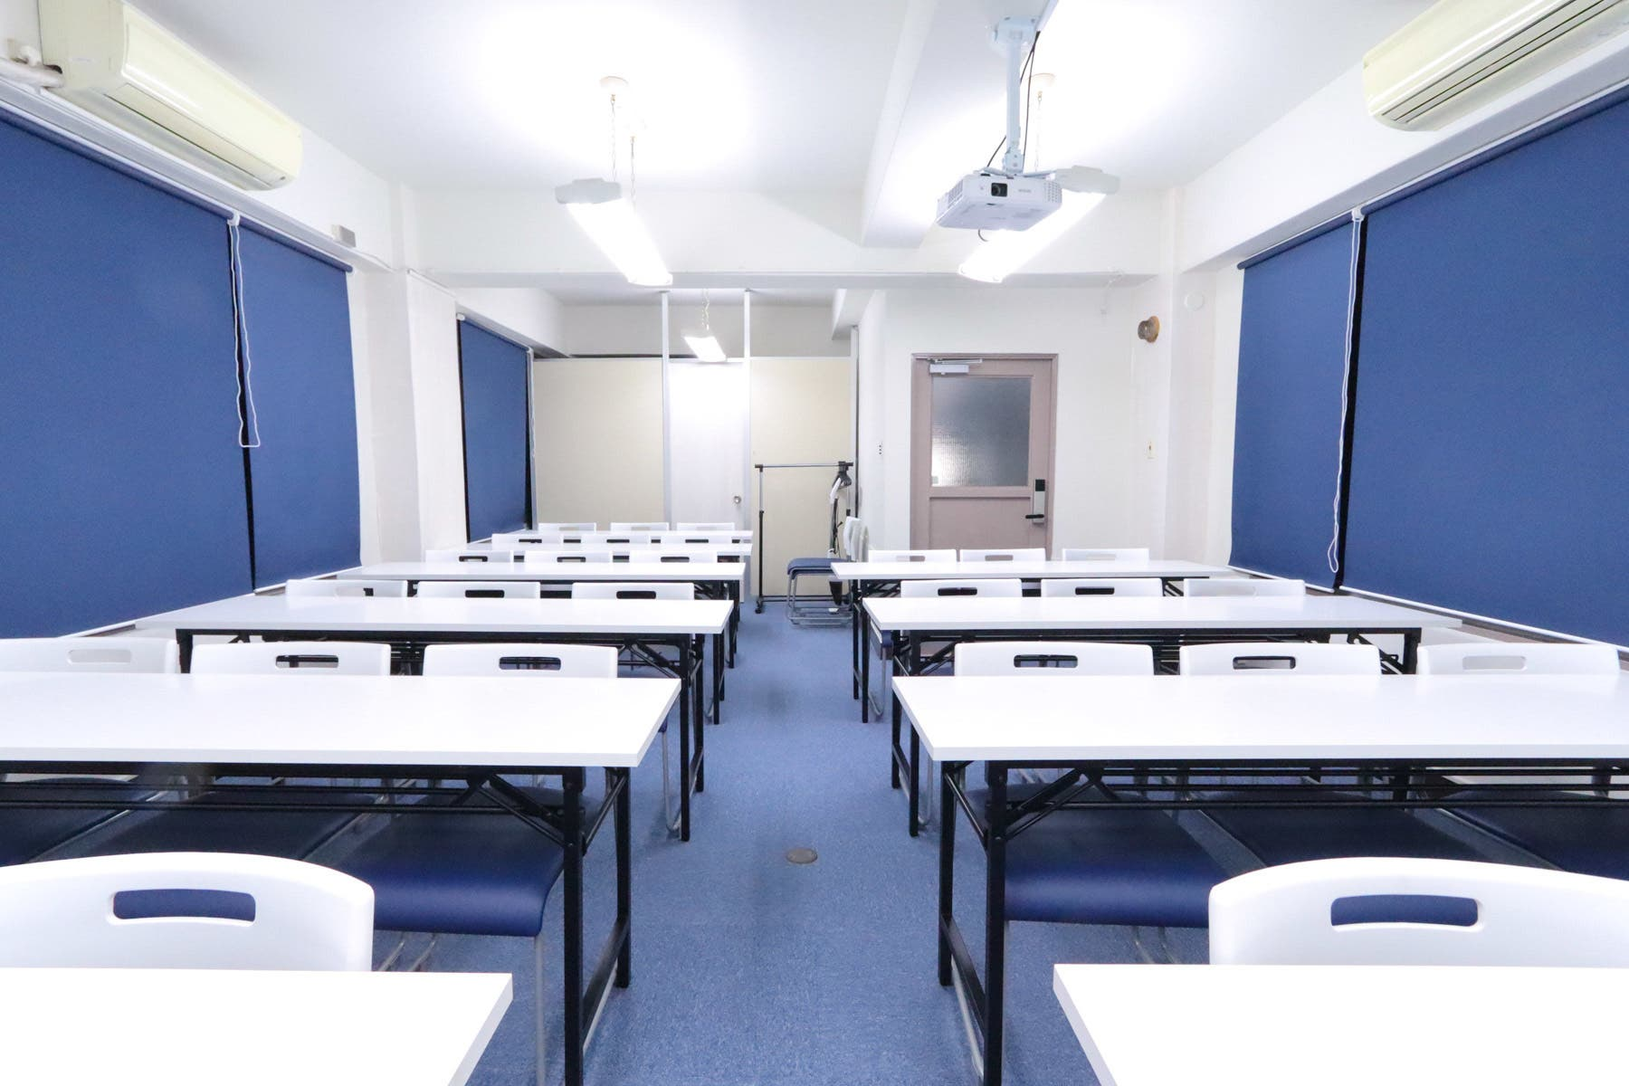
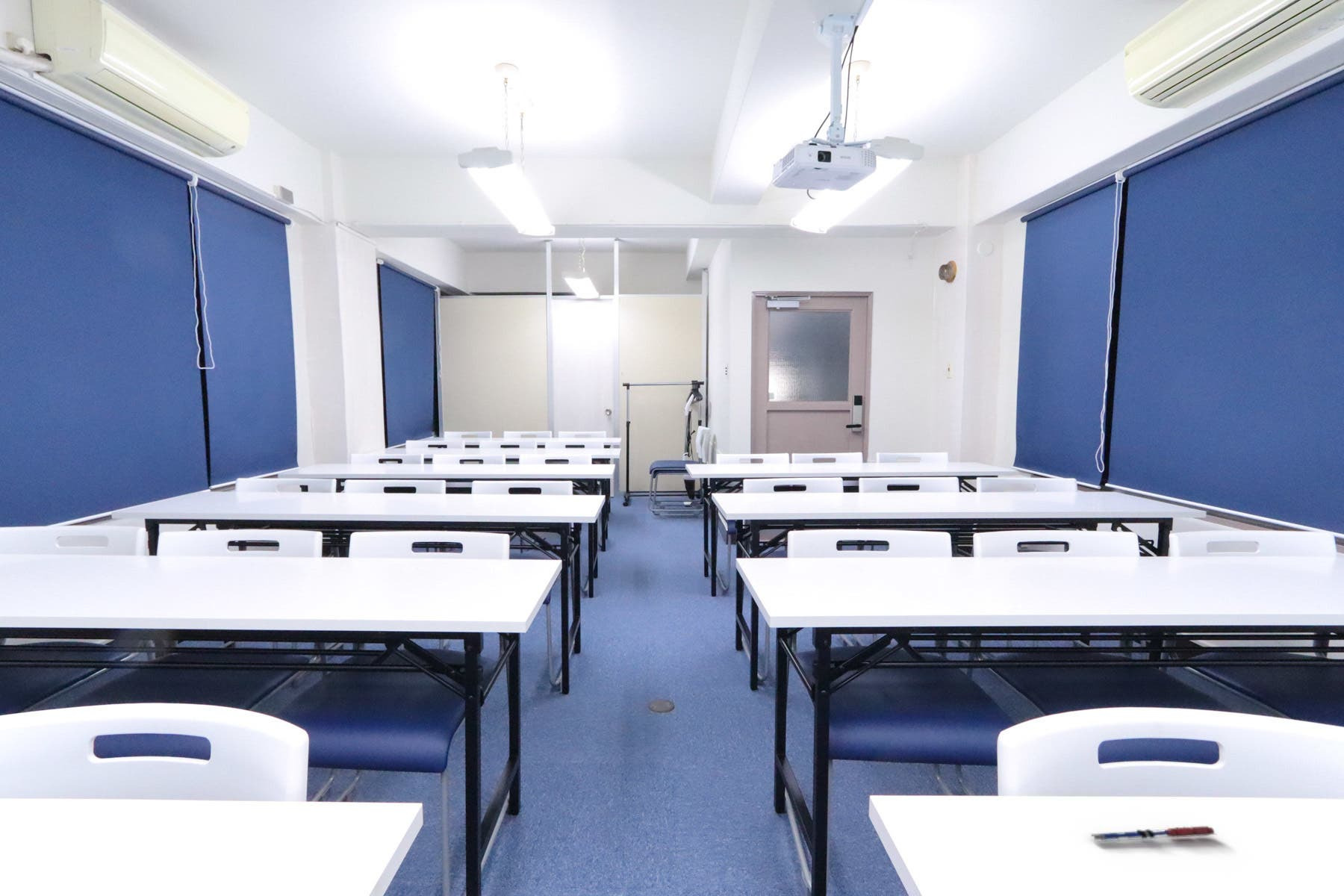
+ pen [1089,825,1217,842]
